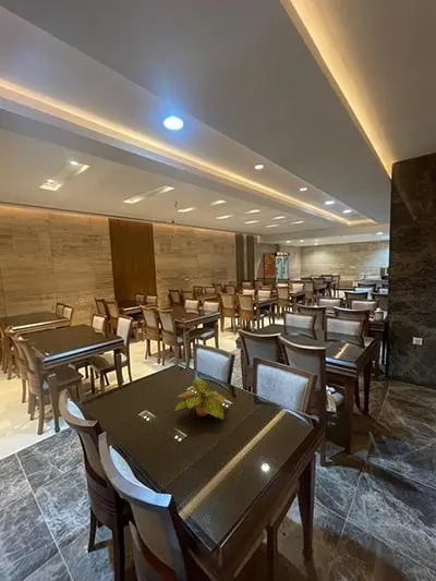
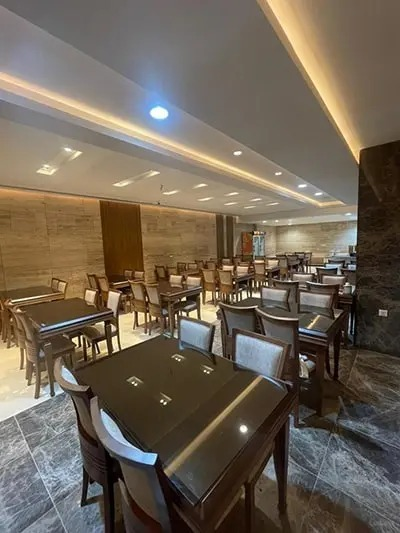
- plant [173,377,229,421]
